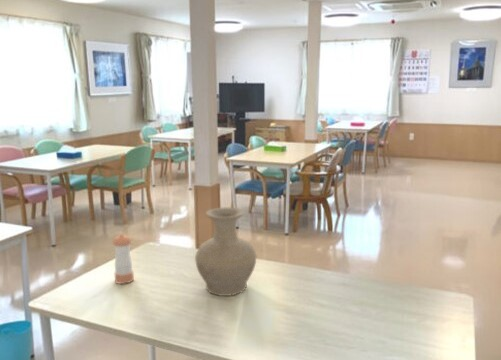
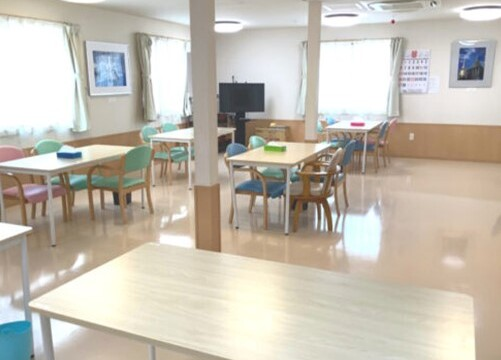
- pepper shaker [112,233,135,285]
- vase [194,206,257,297]
